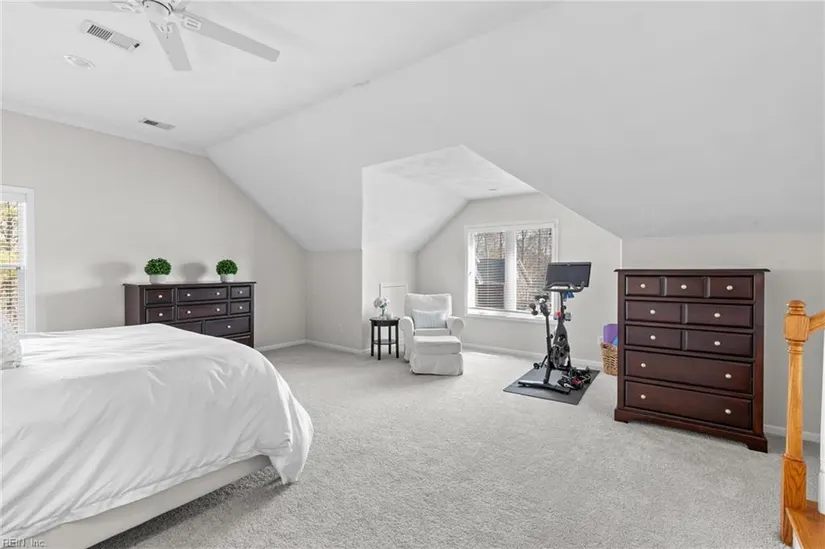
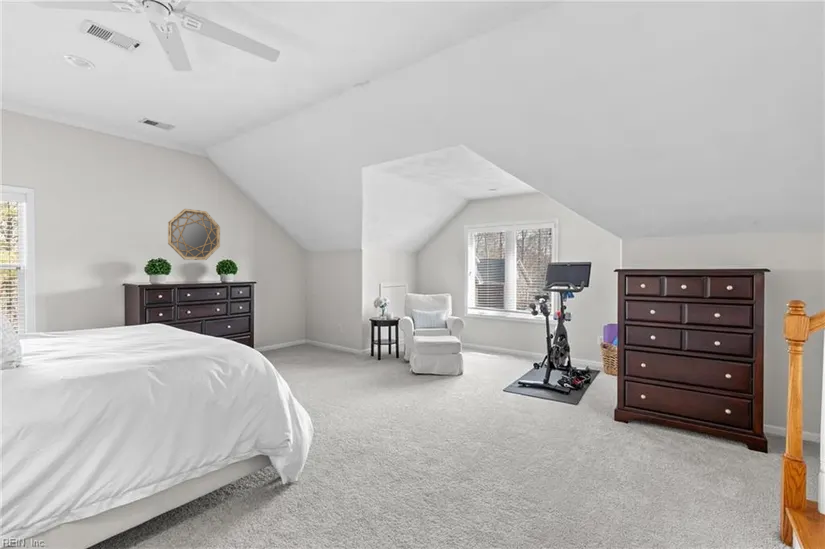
+ home mirror [167,208,221,261]
